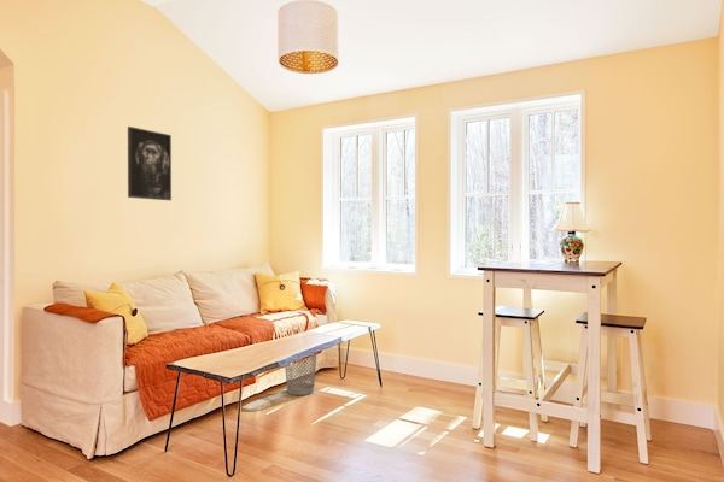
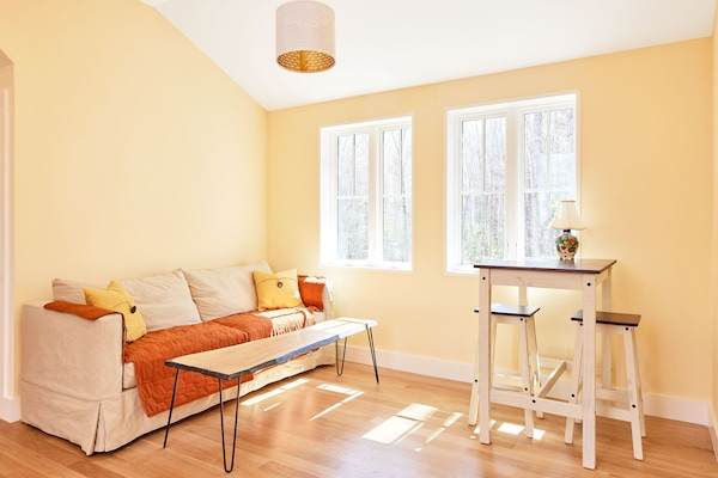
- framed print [127,125,173,201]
- wastebasket [284,352,319,396]
